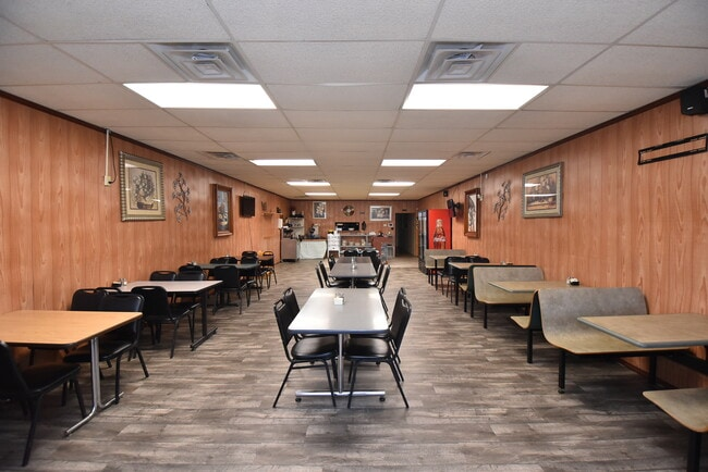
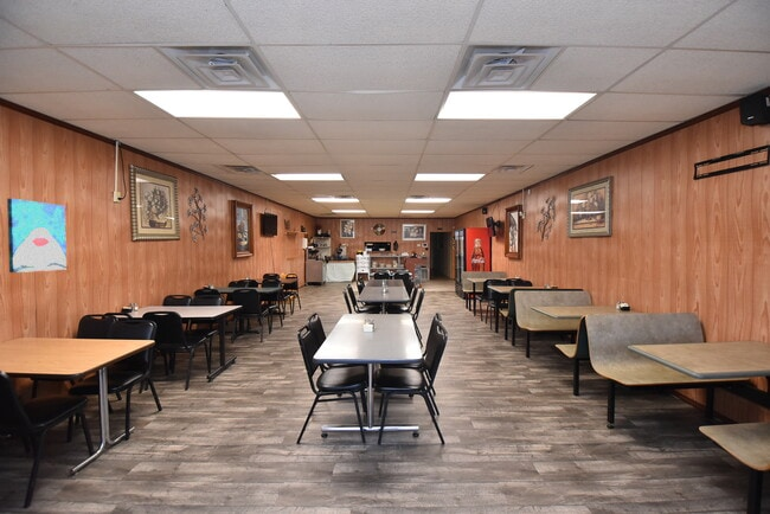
+ wall art [6,198,68,274]
